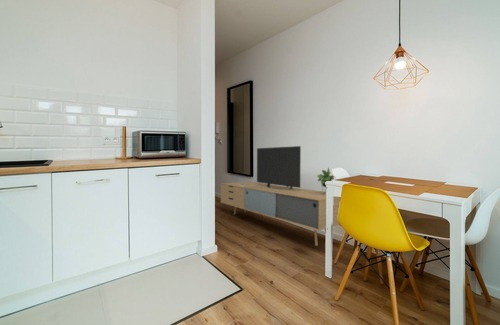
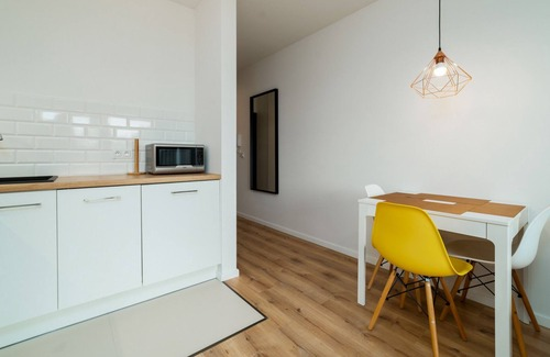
- media console [220,145,341,247]
